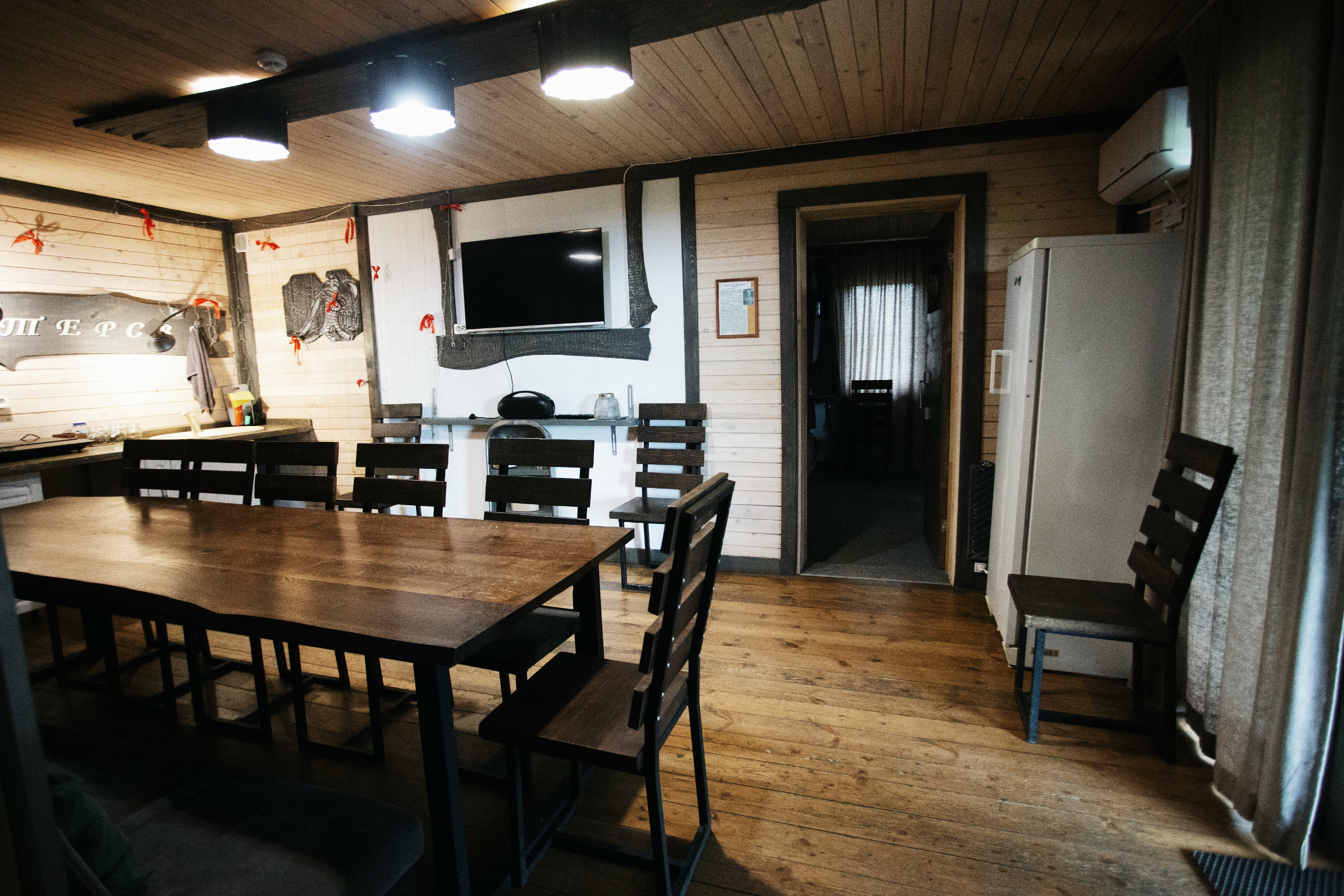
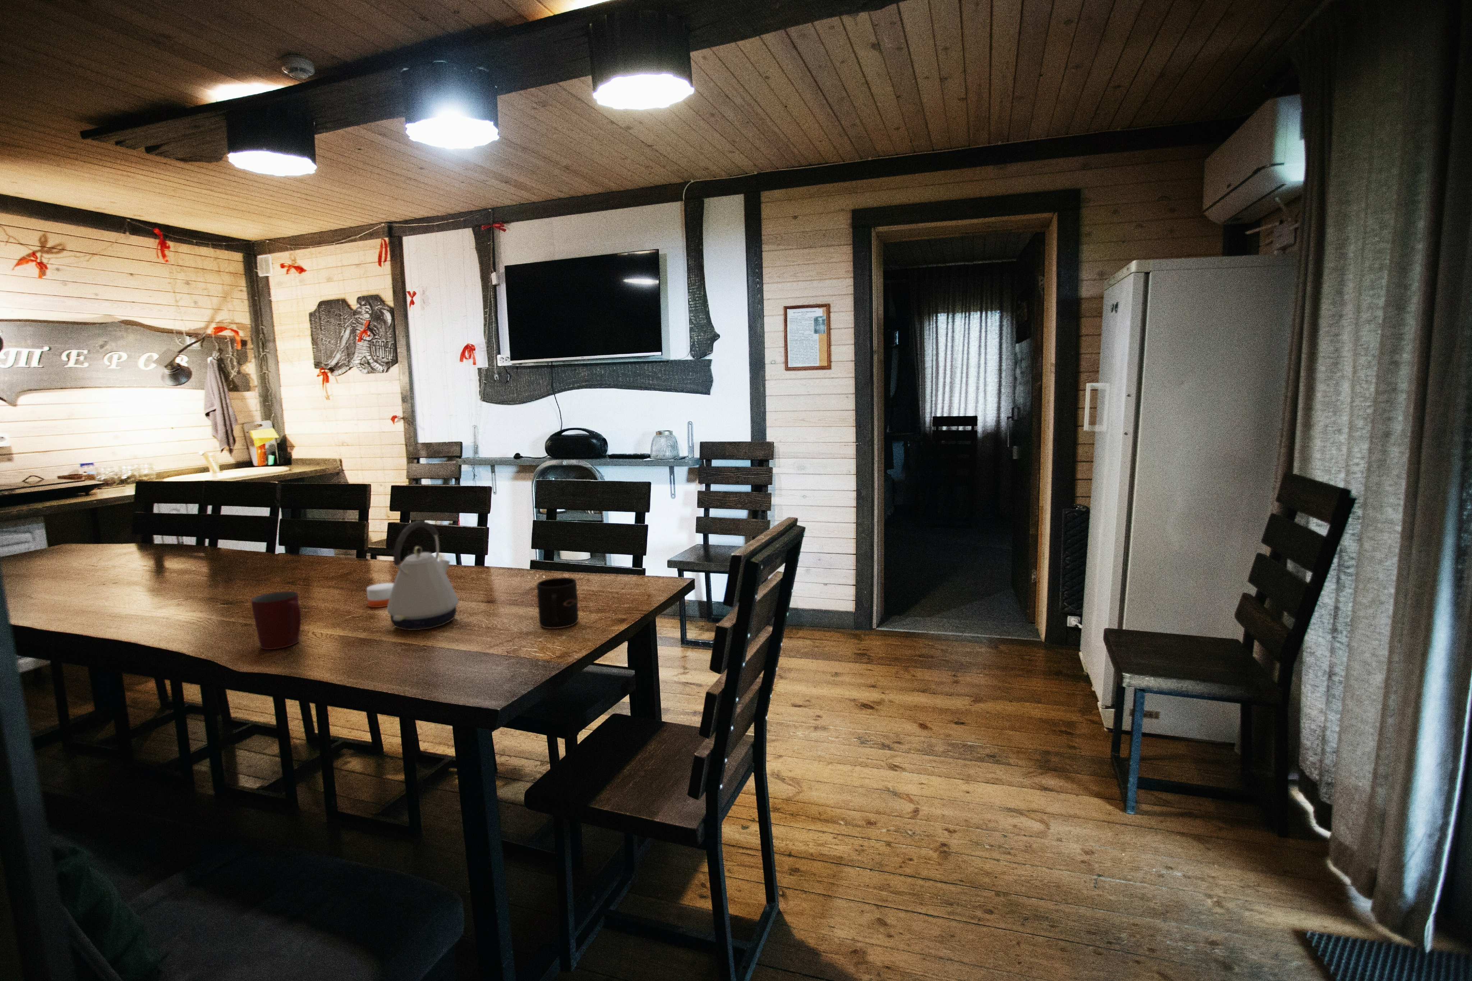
+ mug [251,591,301,650]
+ kettle [387,521,459,631]
+ candle [366,570,394,608]
+ mug [537,577,579,628]
